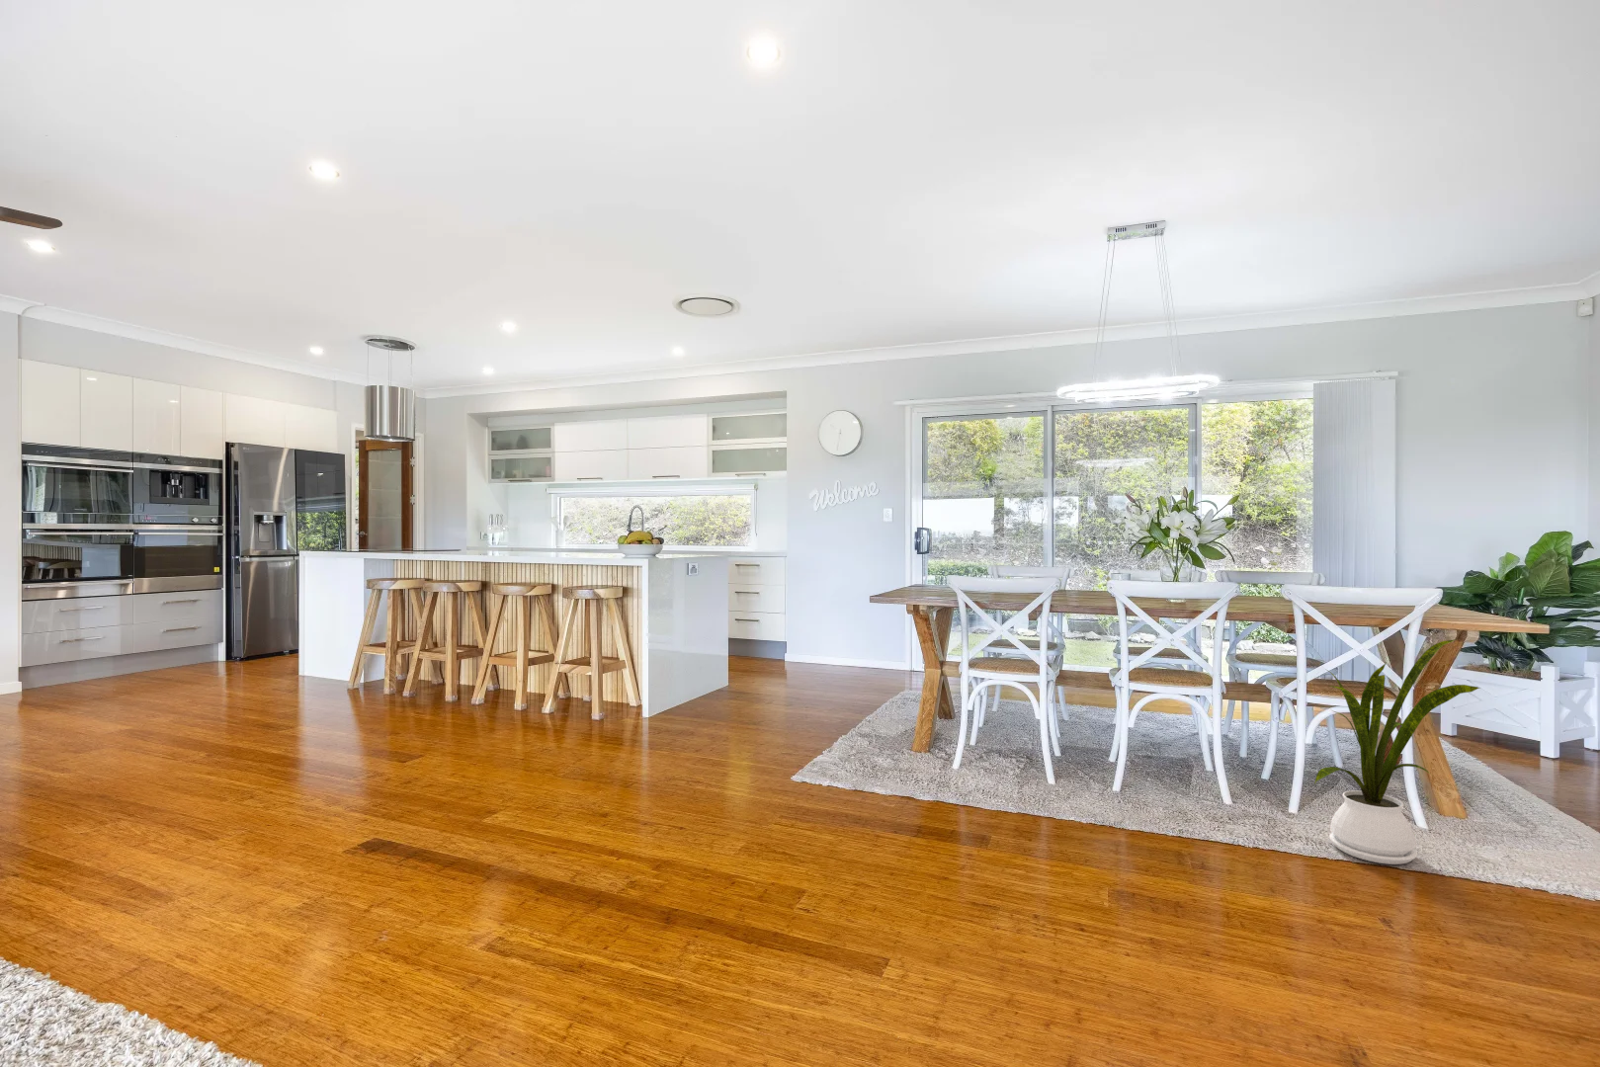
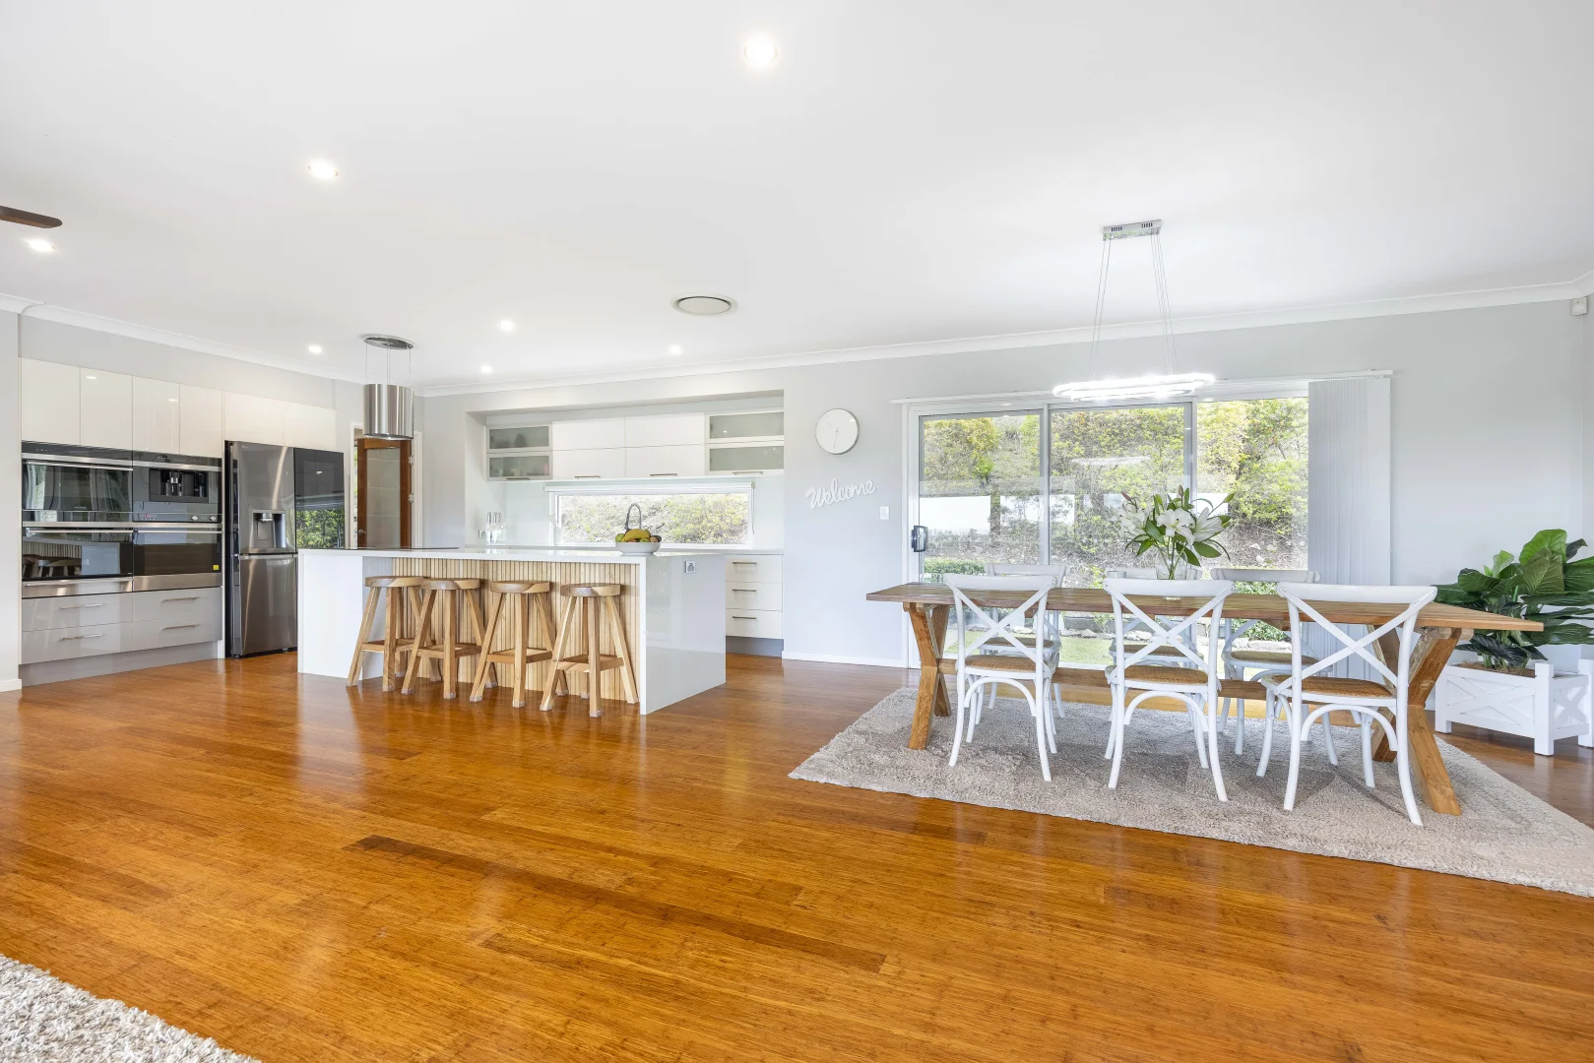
- house plant [1313,638,1481,866]
